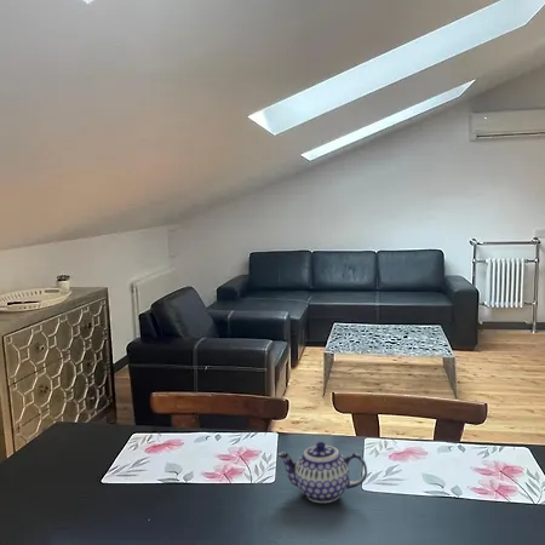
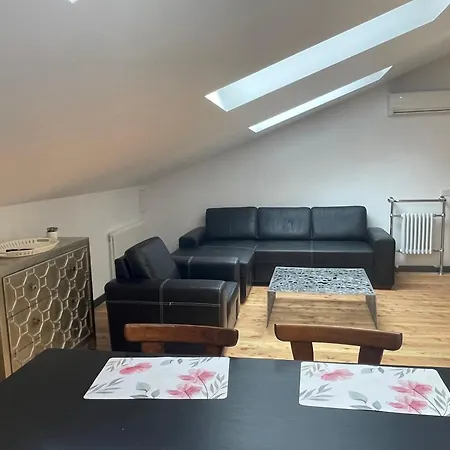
- teapot [277,441,368,504]
